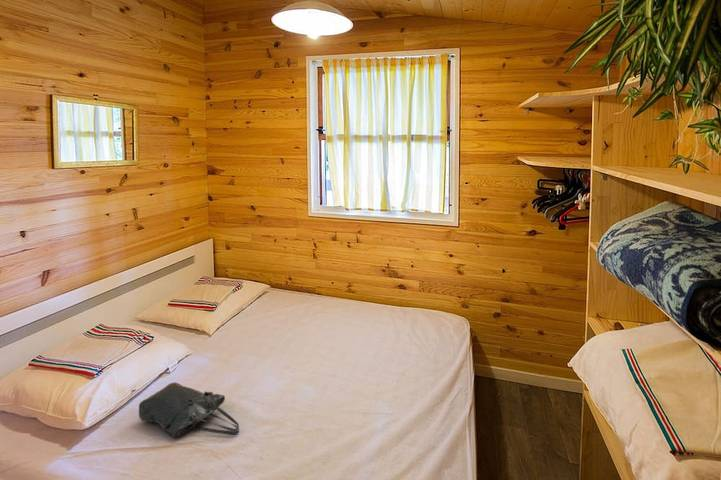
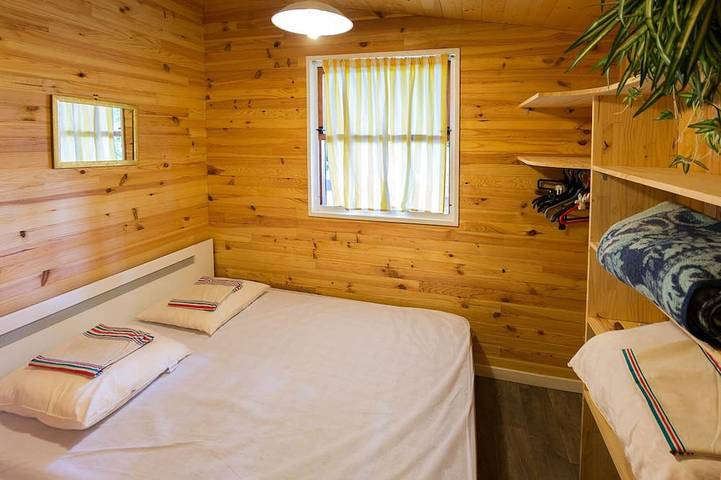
- tote bag [138,381,240,438]
